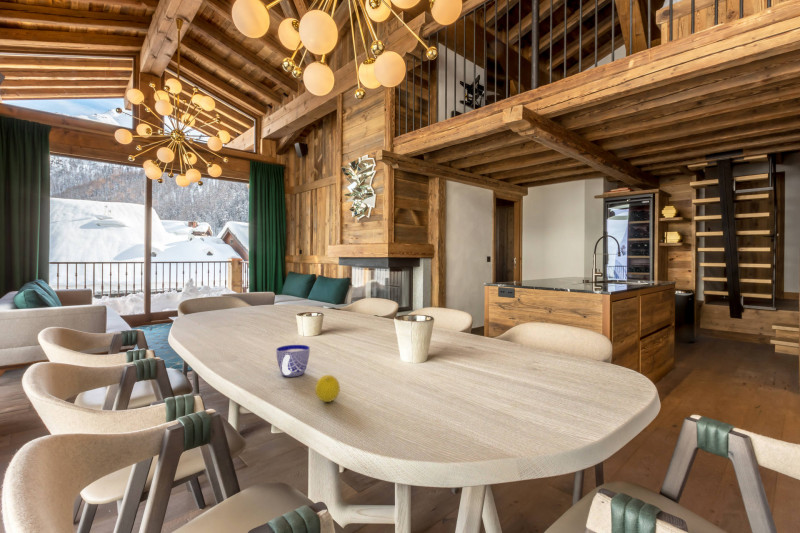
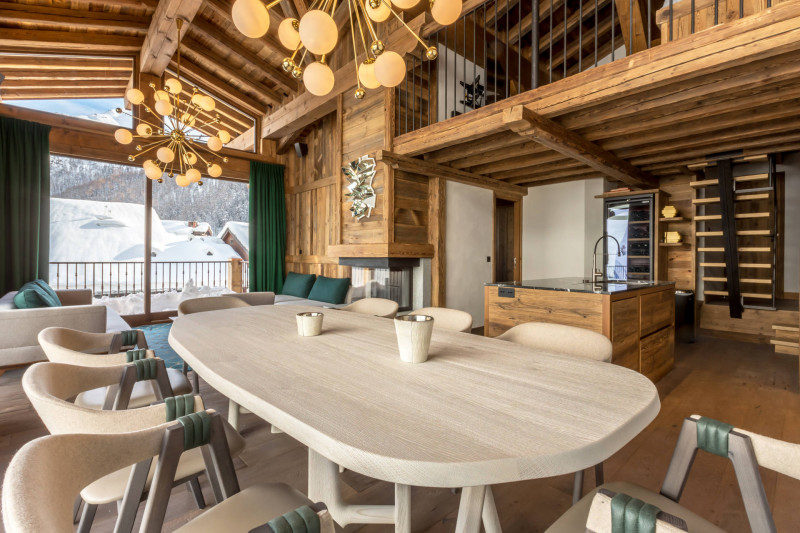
- cup [275,344,311,378]
- fruit [314,374,341,403]
